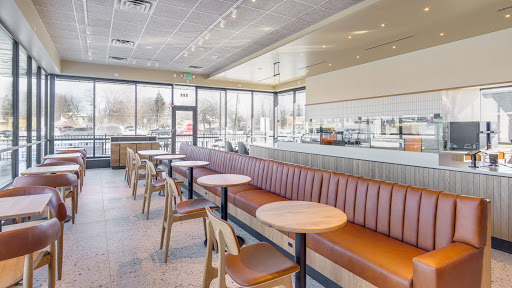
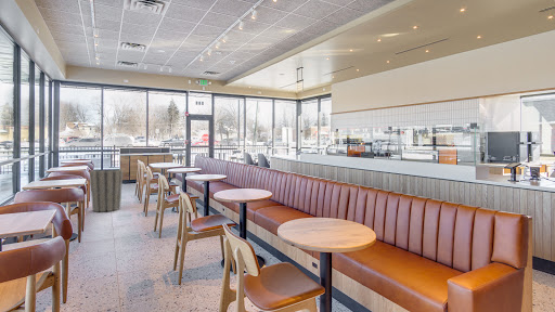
+ trash can [89,169,124,213]
